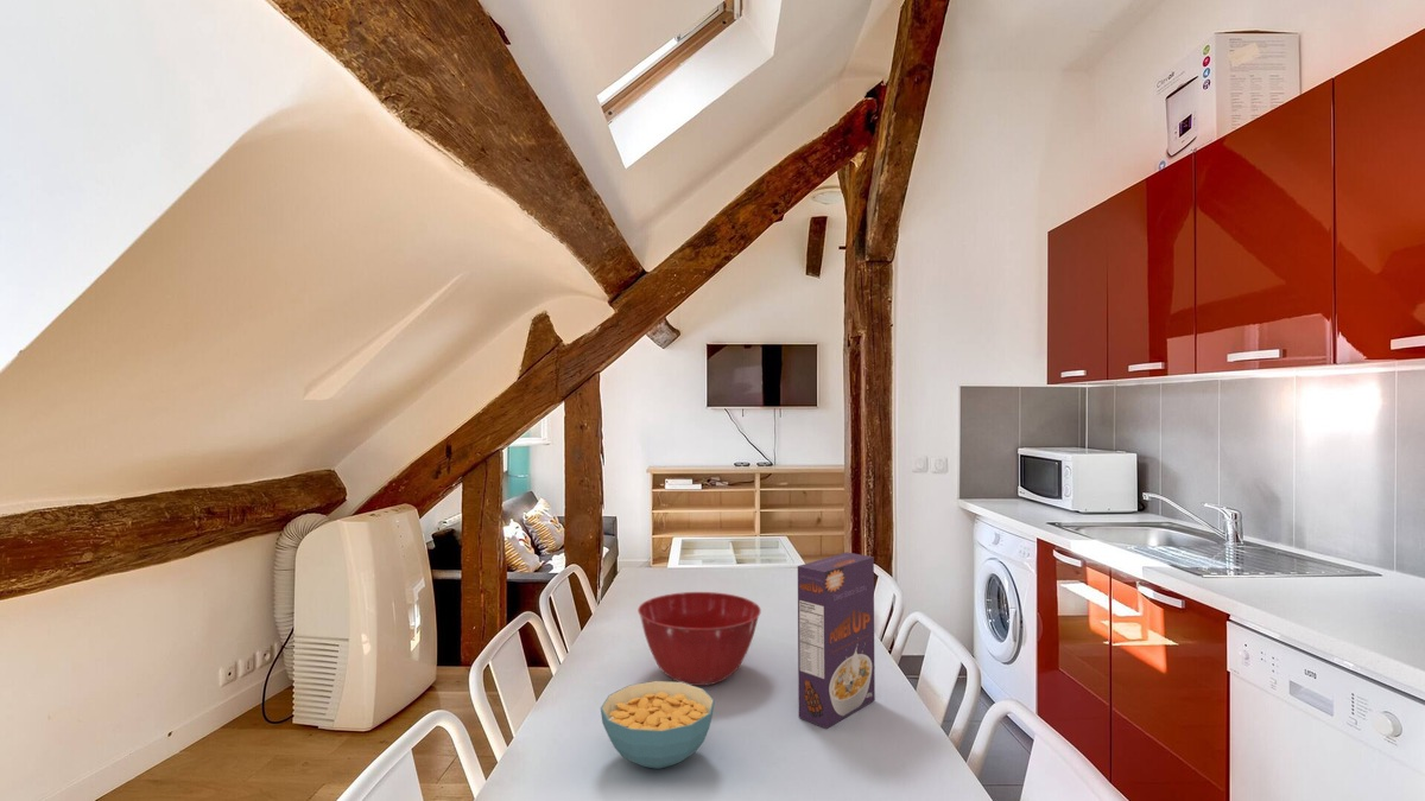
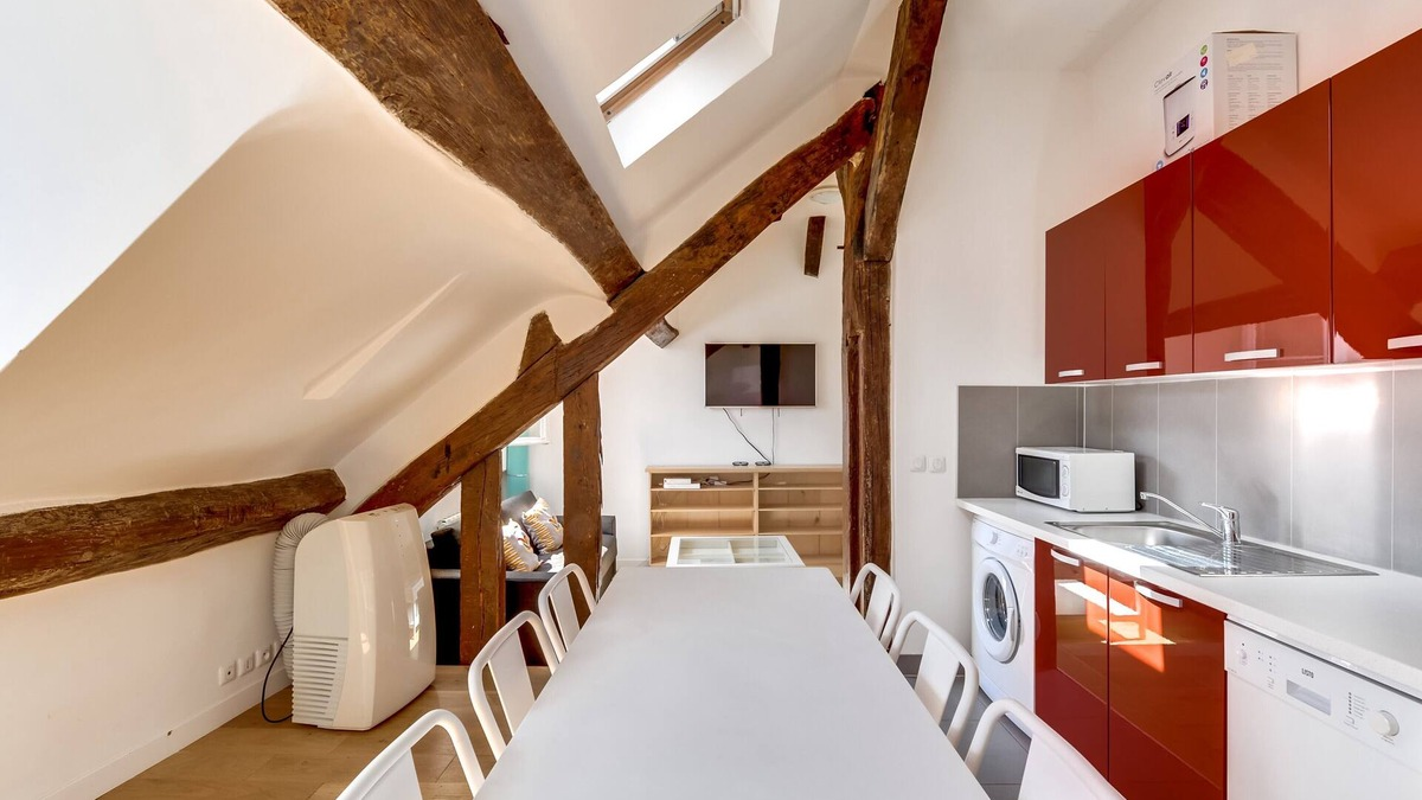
- cereal bowl [600,680,716,770]
- mixing bowl [636,591,762,687]
- cereal box [797,552,876,730]
